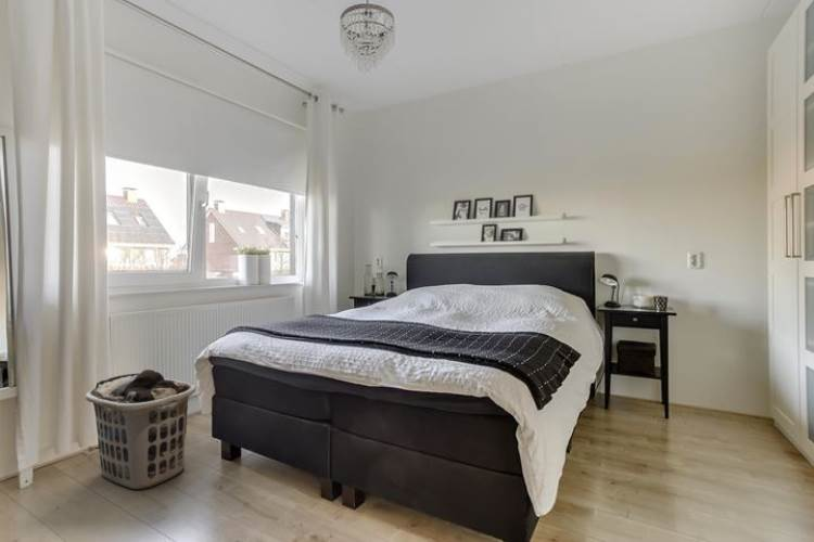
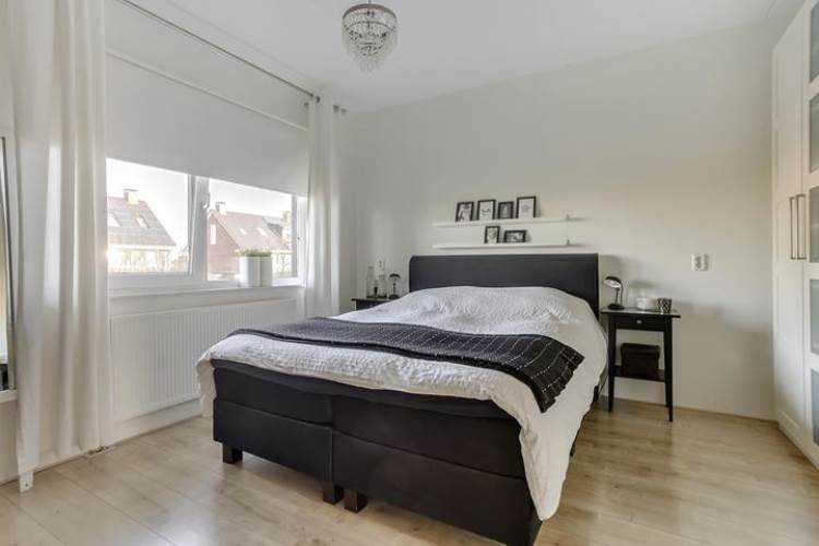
- clothes hamper [84,369,198,491]
